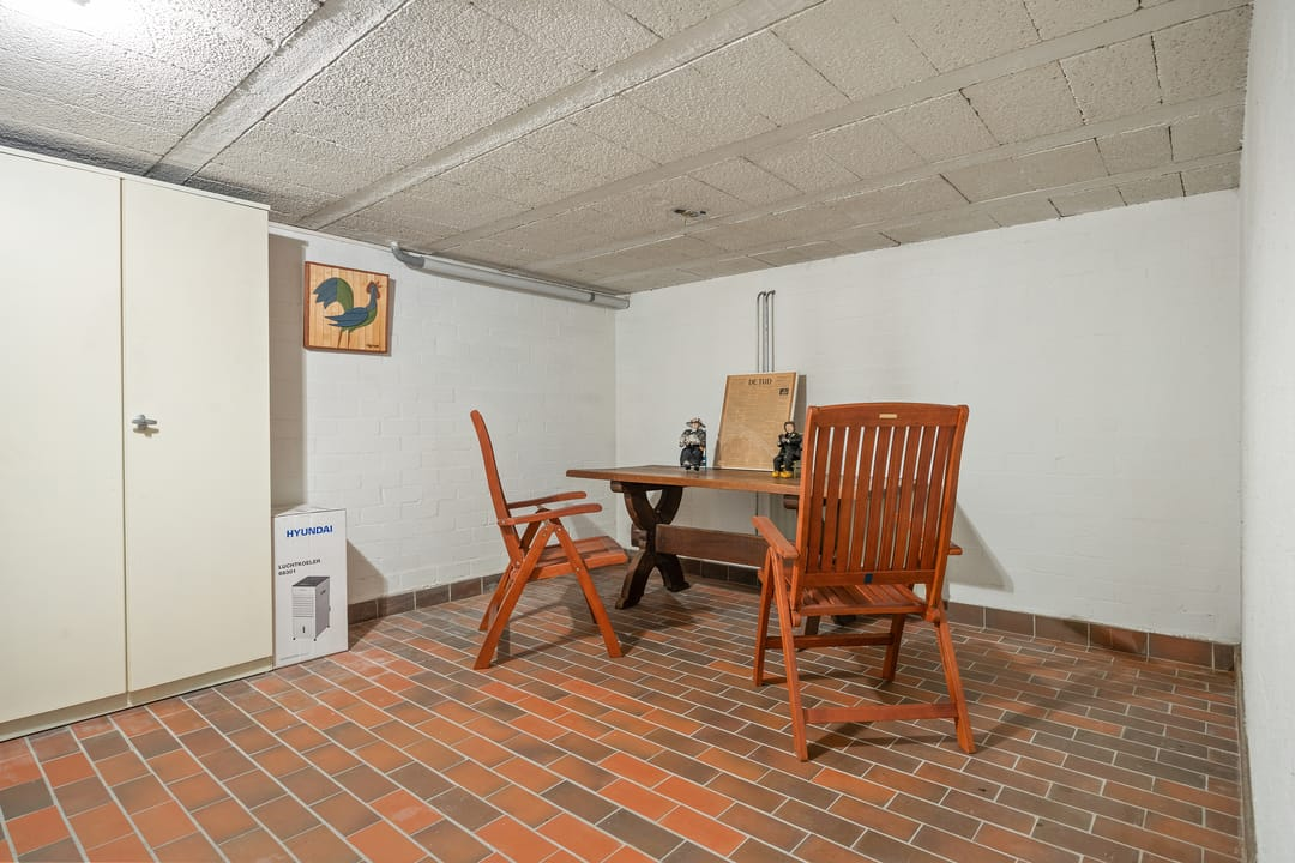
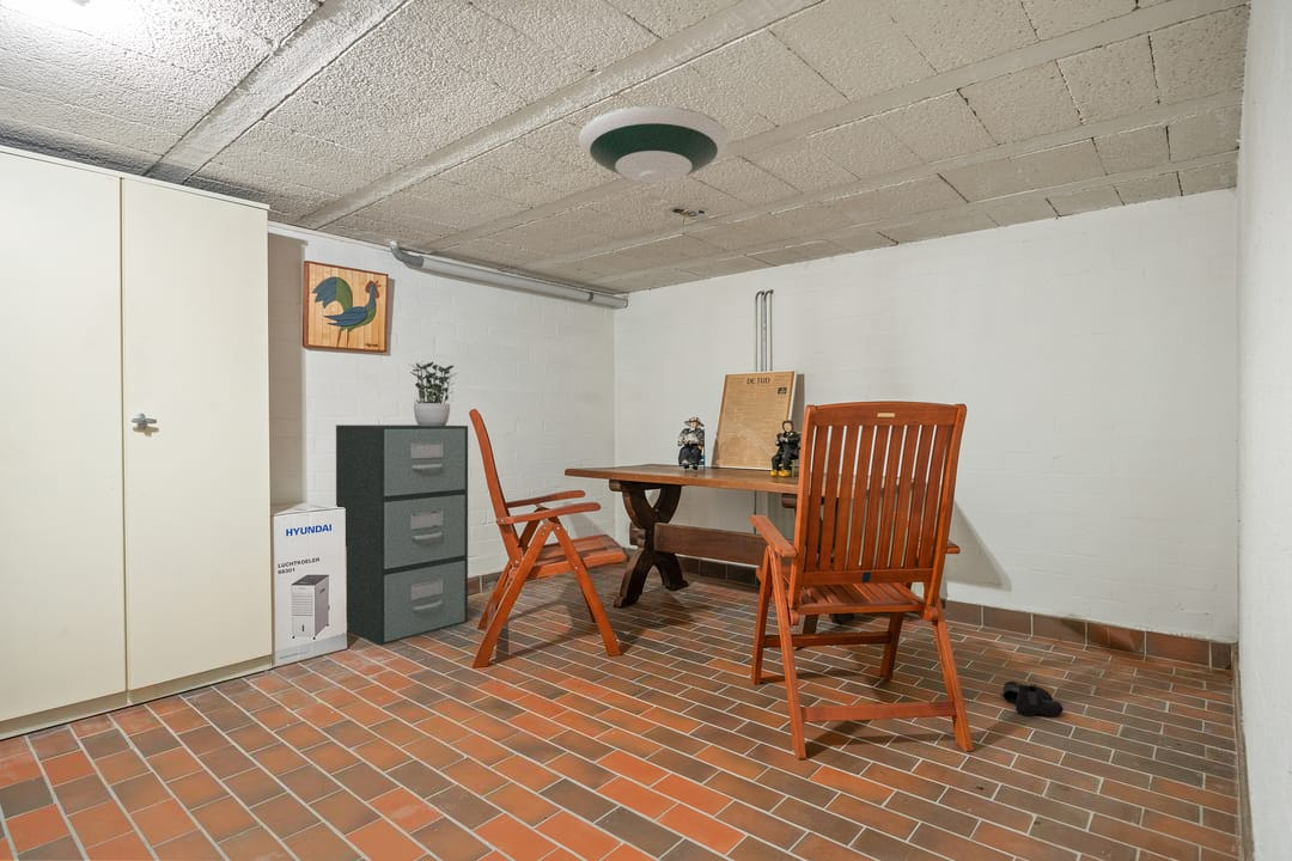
+ boots [1000,680,1065,718]
+ potted plant [409,361,457,426]
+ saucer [578,104,730,185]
+ filing cabinet [335,423,469,647]
